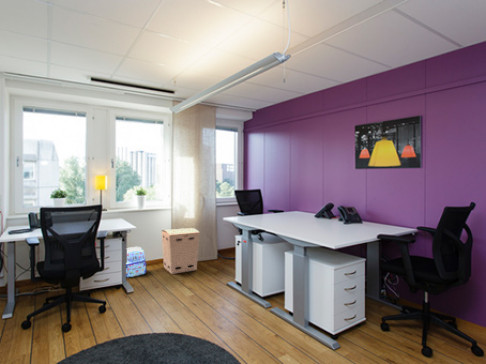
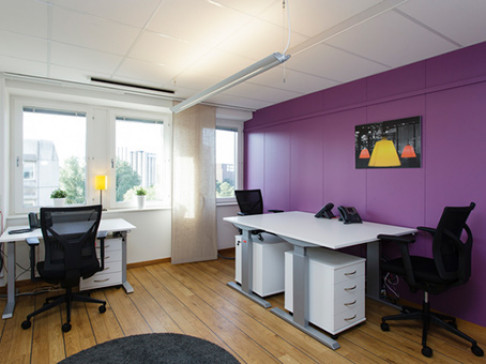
- backpack [125,246,148,278]
- cardboard box [161,227,201,275]
